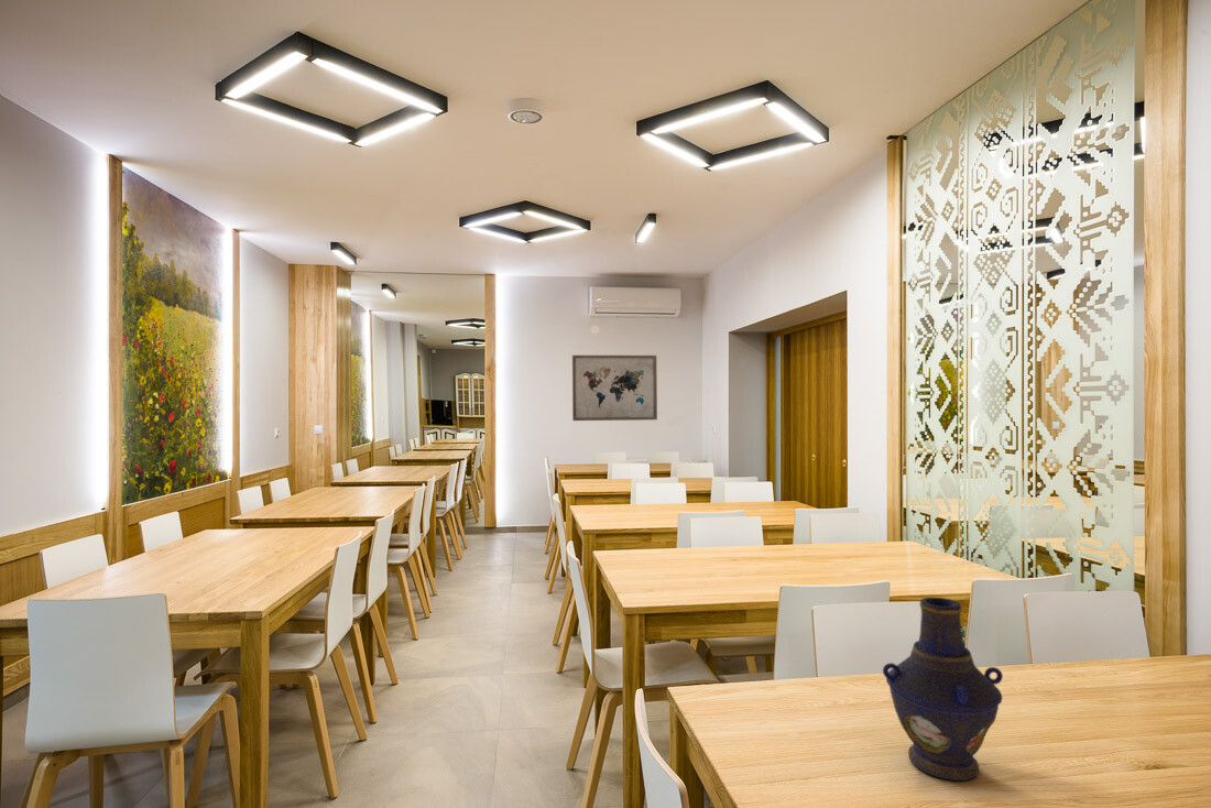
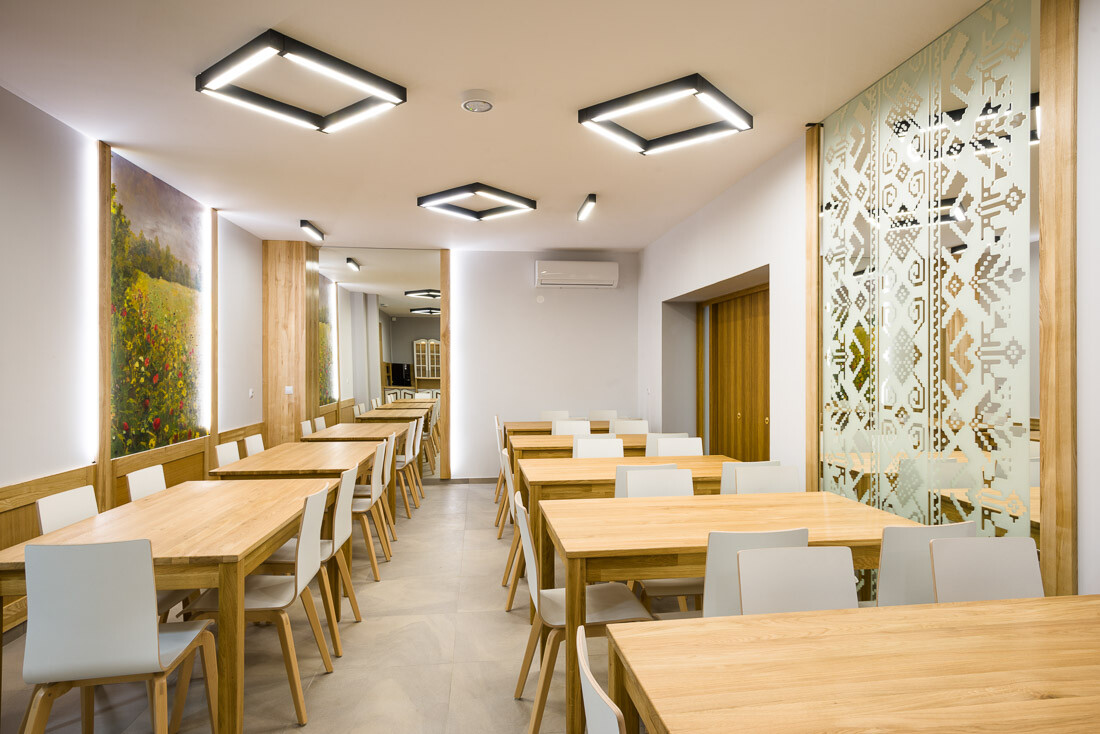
- wall art [571,354,658,422]
- vase [882,597,1004,782]
